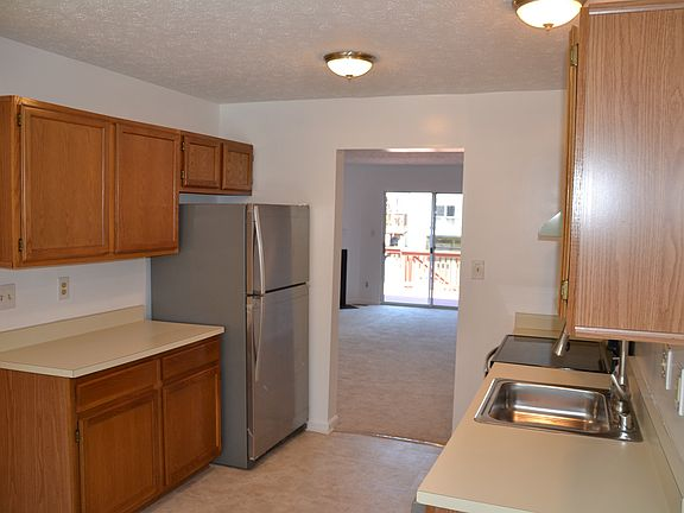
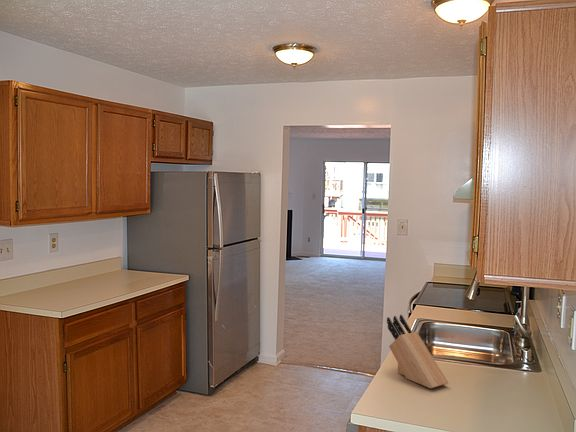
+ knife block [386,314,449,389]
